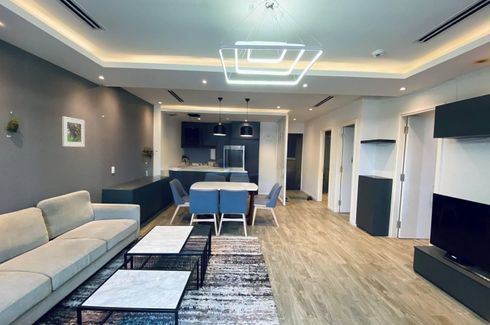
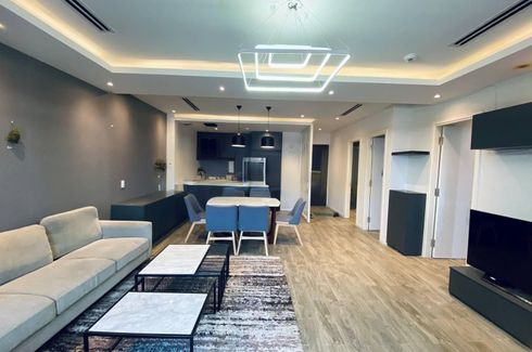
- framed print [61,115,86,148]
